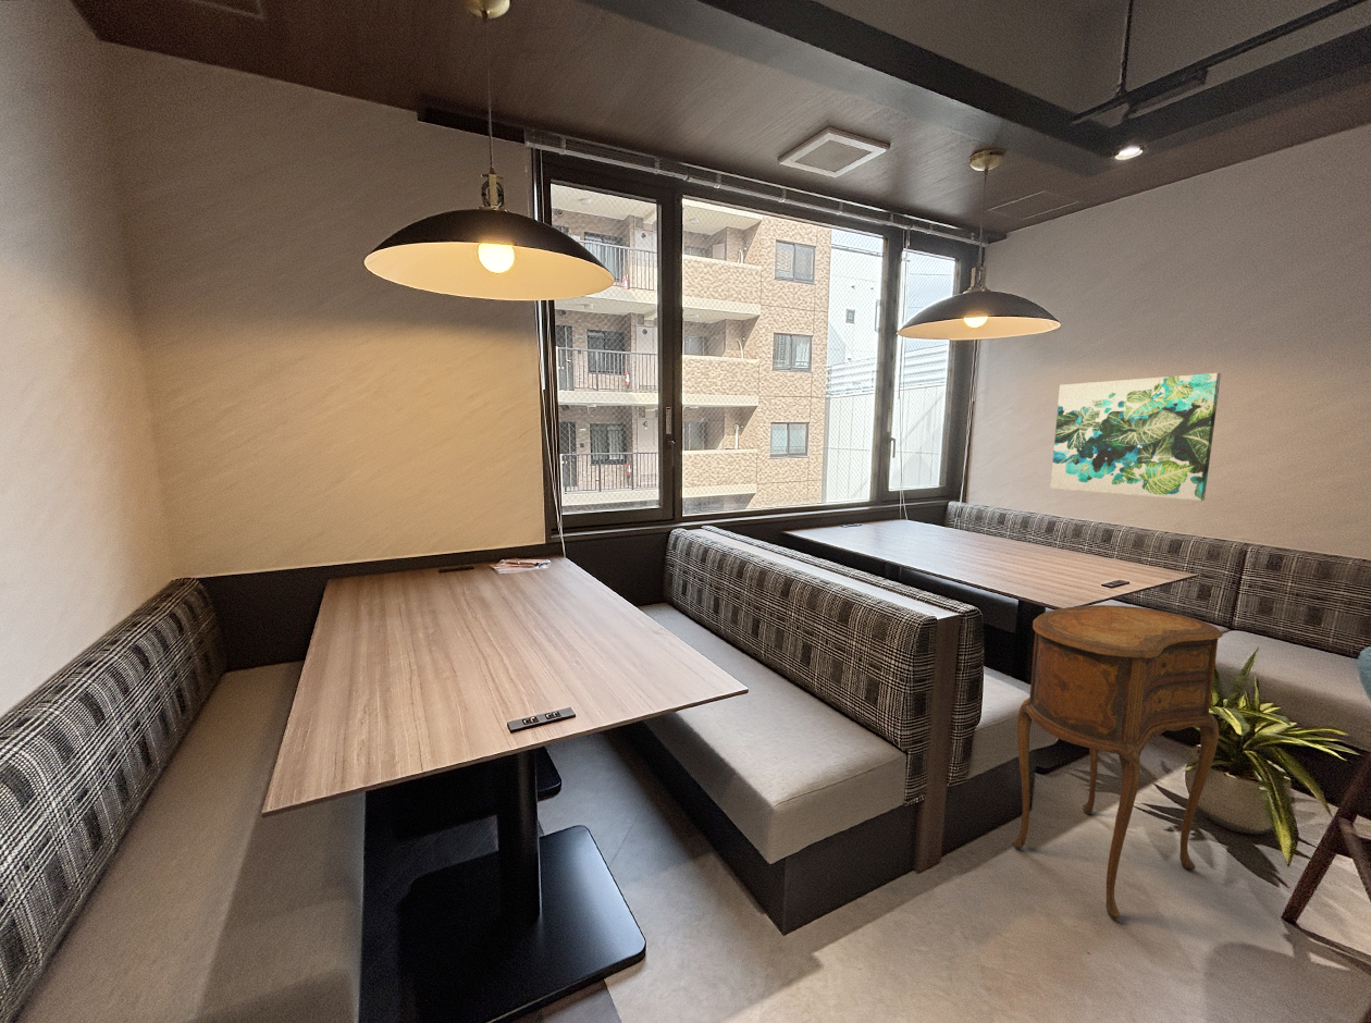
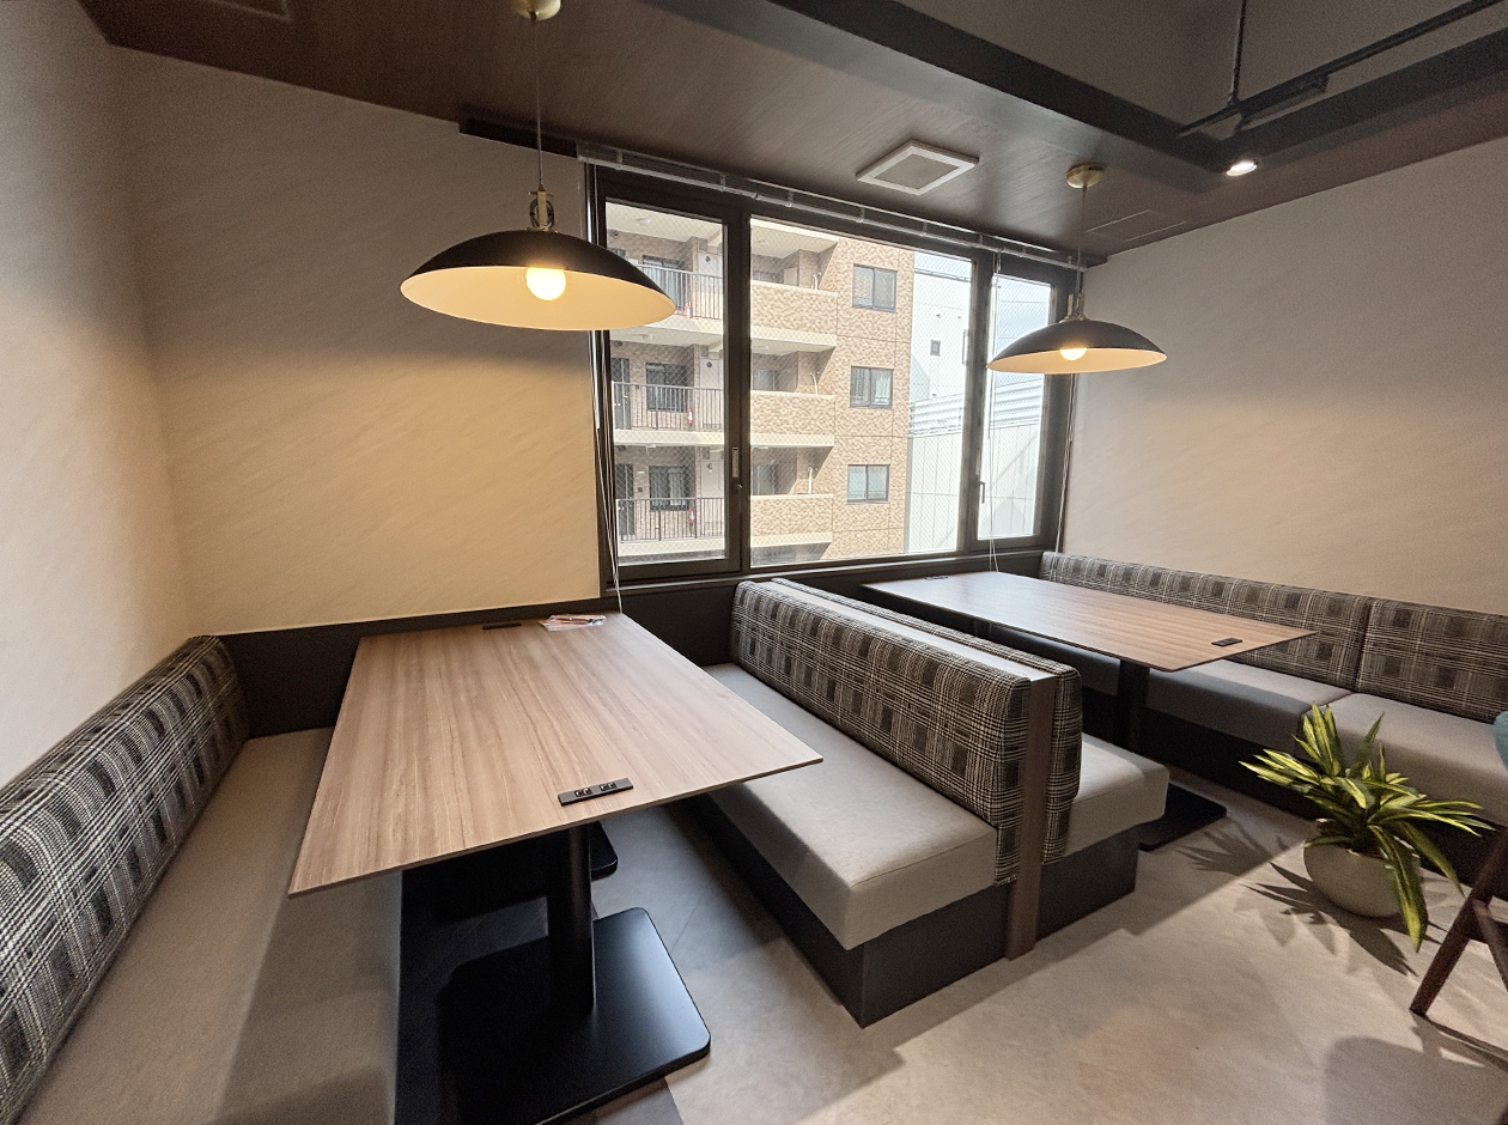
- side table [1011,604,1224,921]
- wall art [1049,372,1222,502]
